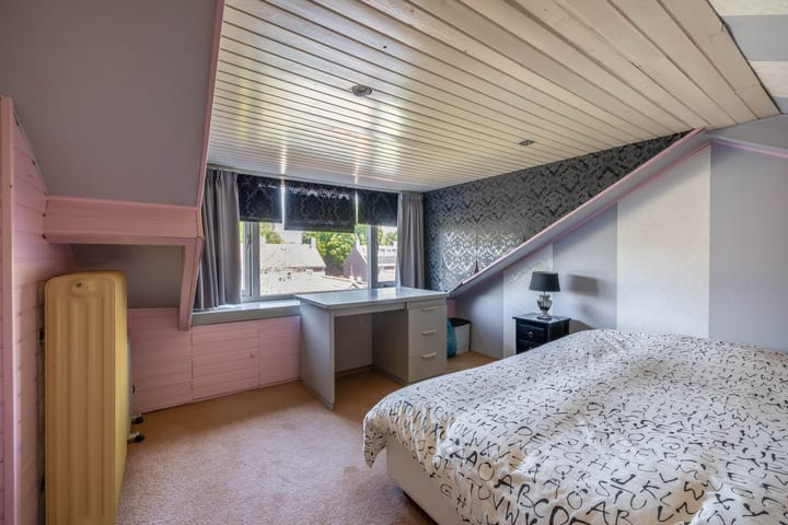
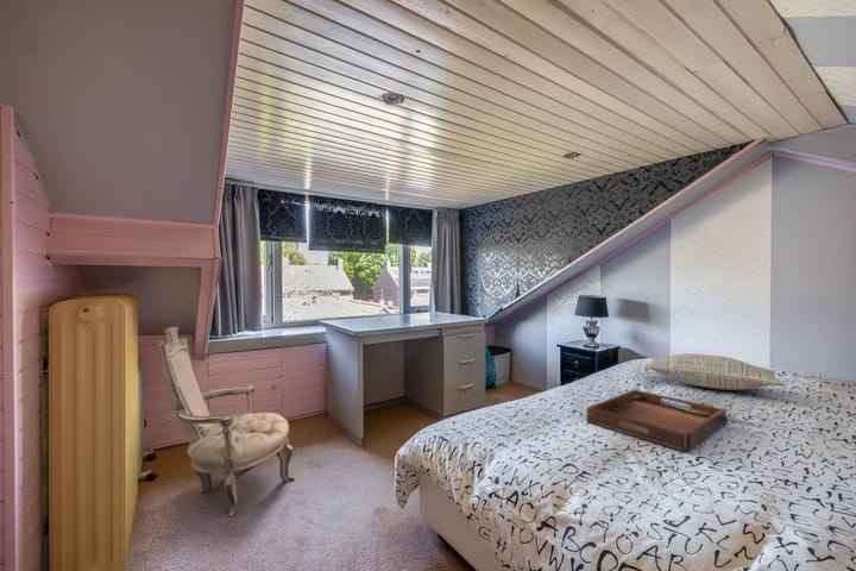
+ pillow [643,353,786,391]
+ armchair [157,326,296,517]
+ serving tray [585,388,728,452]
